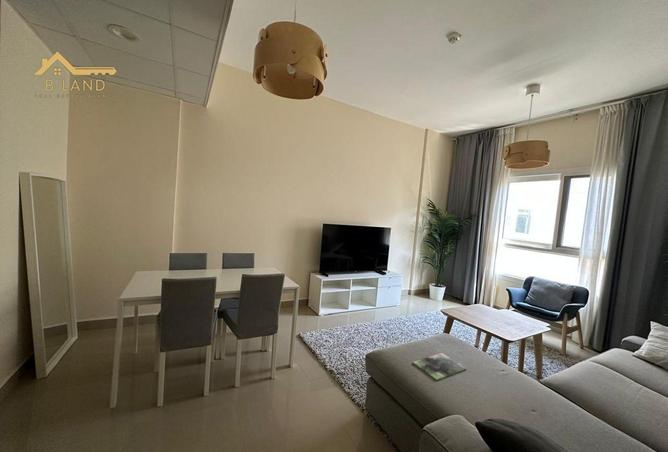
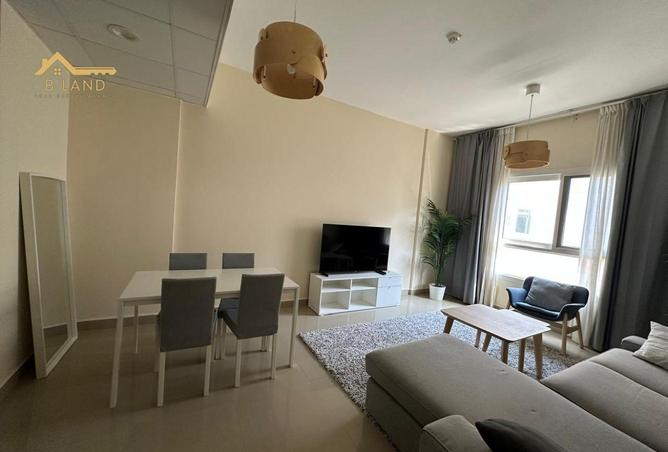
- magazine [412,352,467,381]
